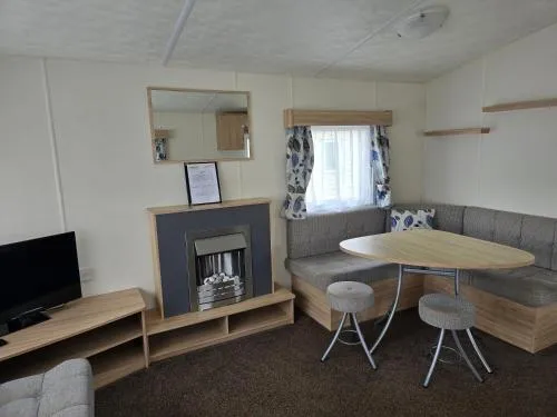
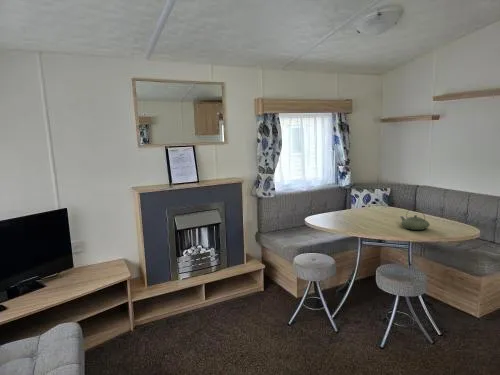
+ teapot [400,207,431,231]
